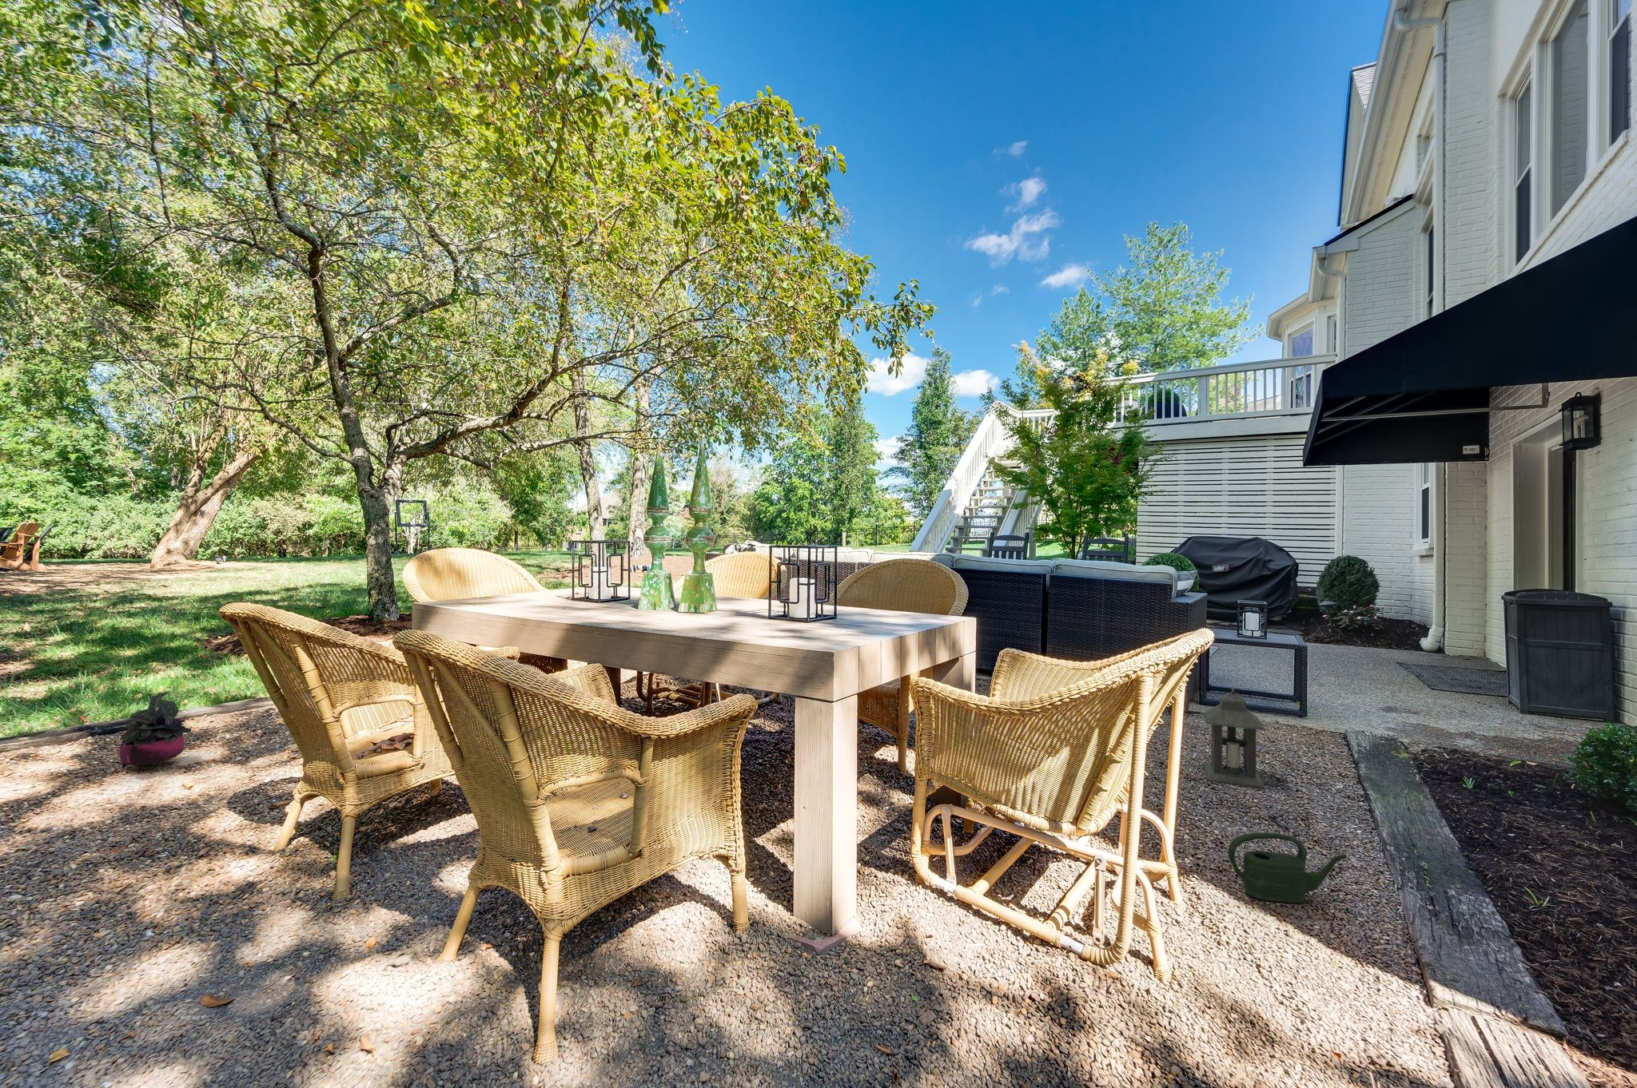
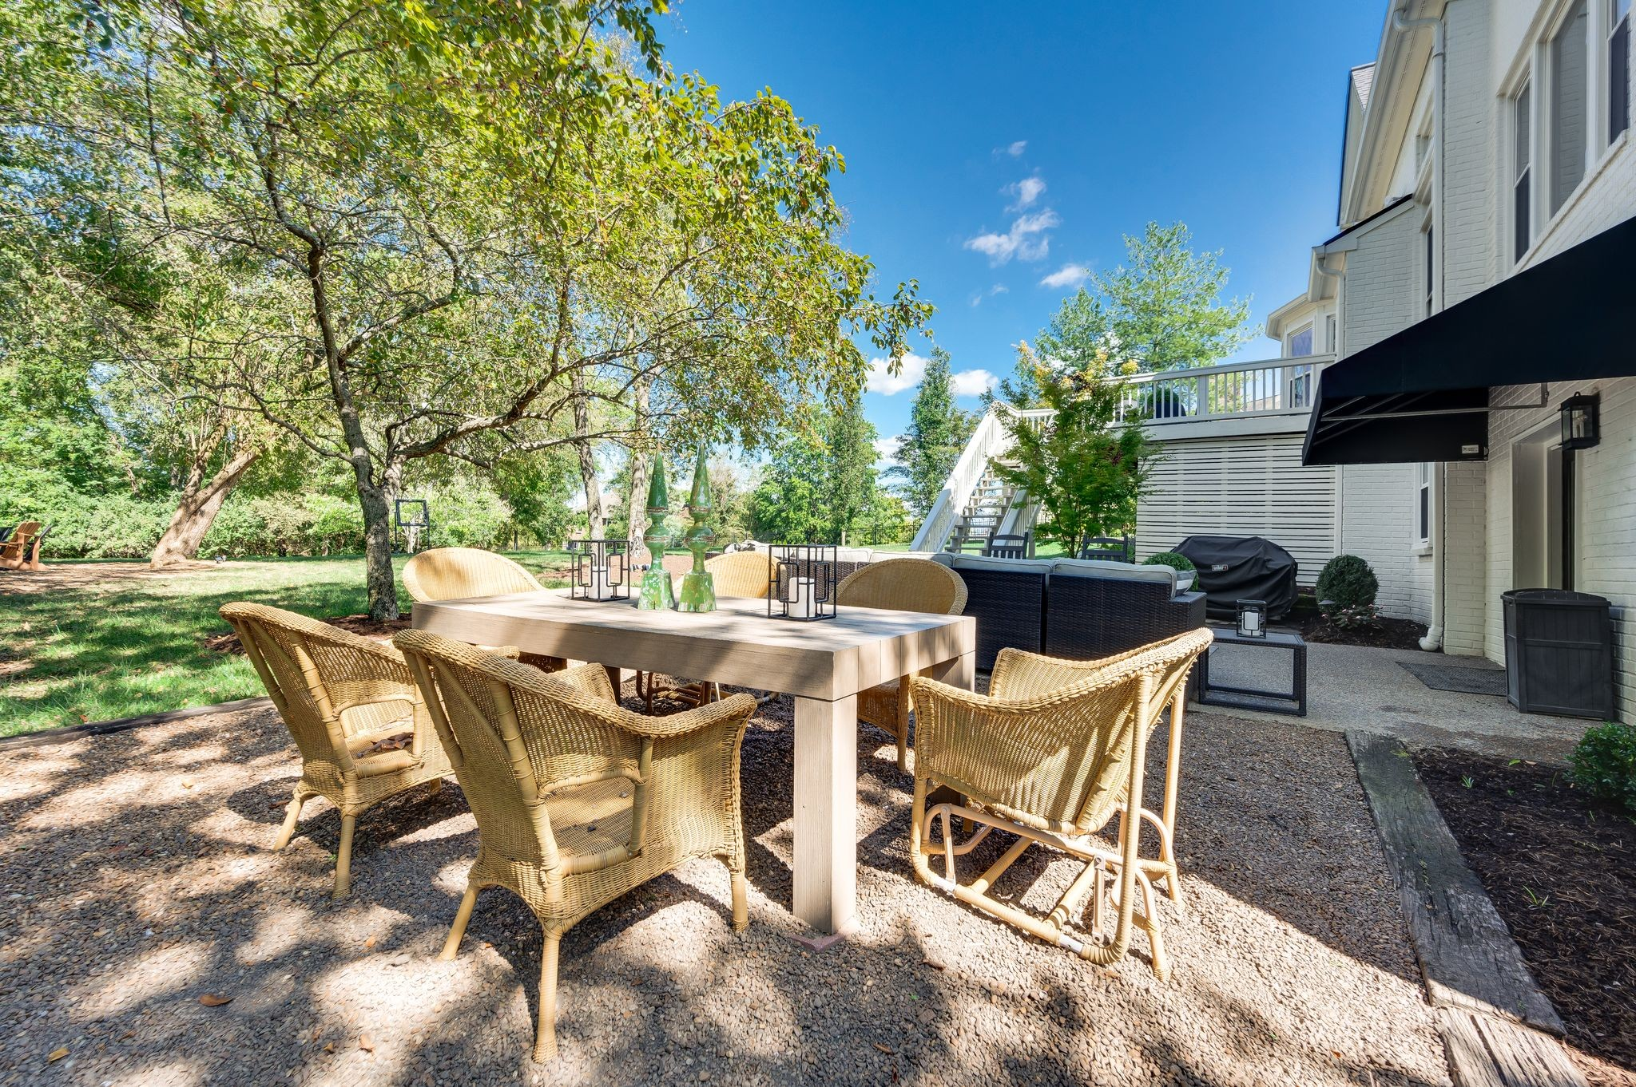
- watering can [1227,832,1347,903]
- lantern [1202,687,1267,789]
- potted plant [117,690,192,773]
